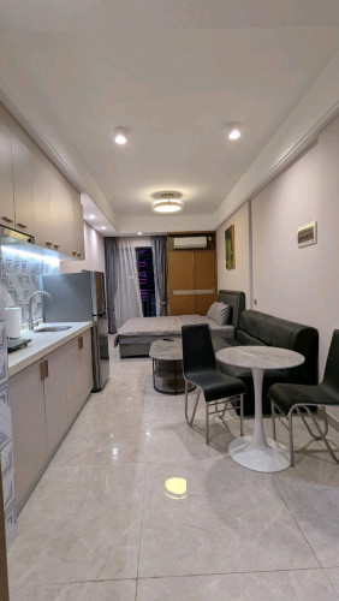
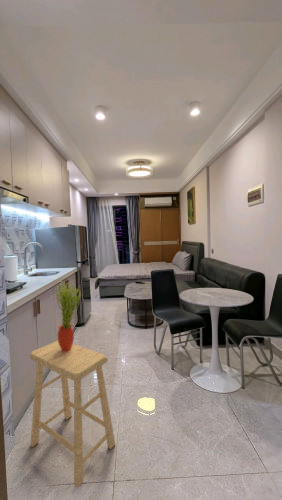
+ potted plant [53,280,82,351]
+ stool [28,339,116,488]
